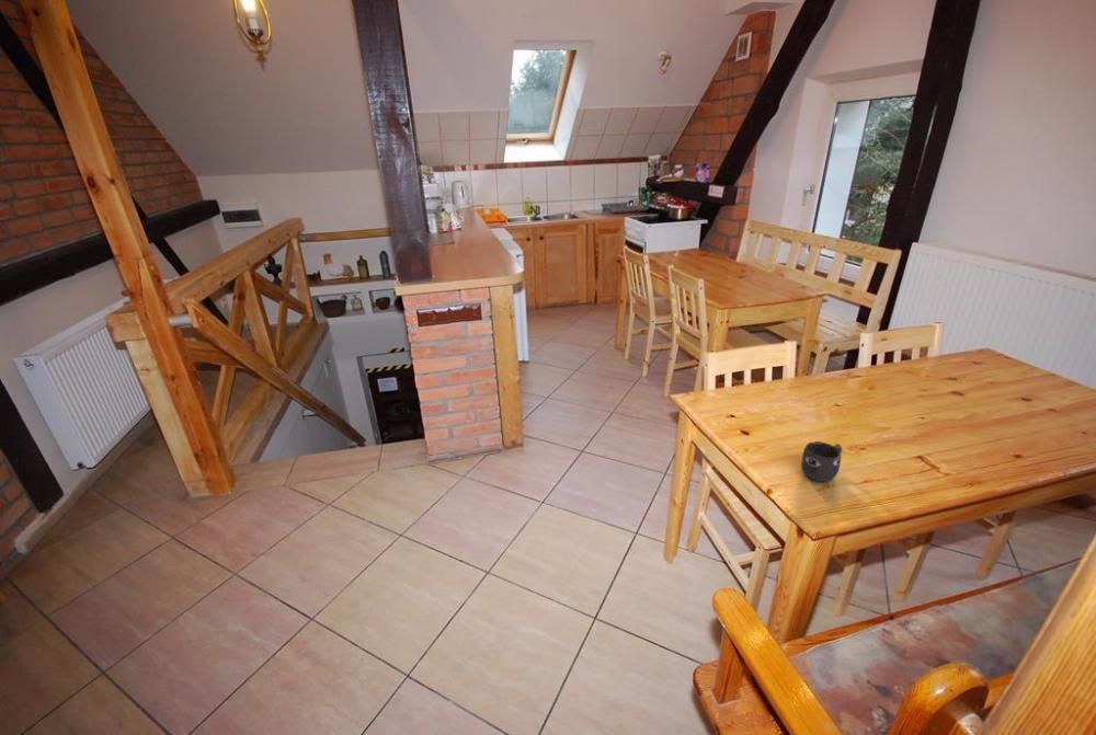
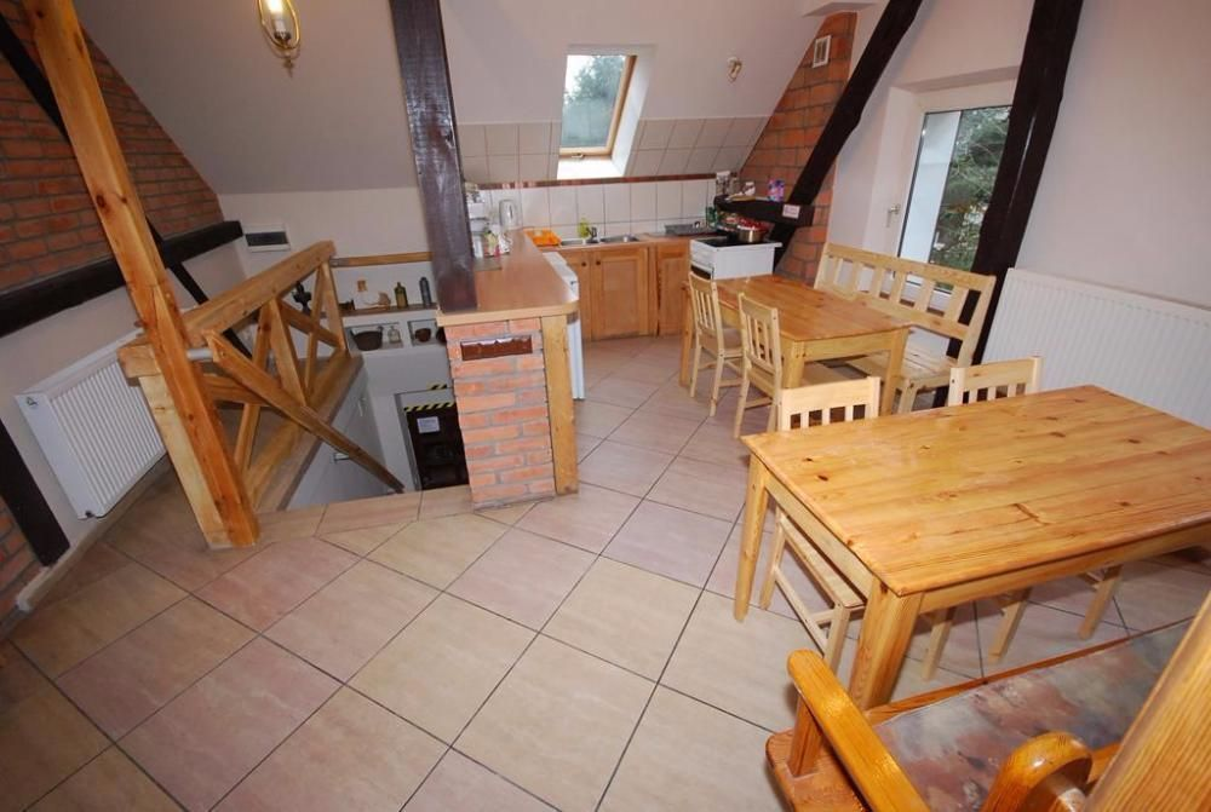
- mug [800,440,843,483]
